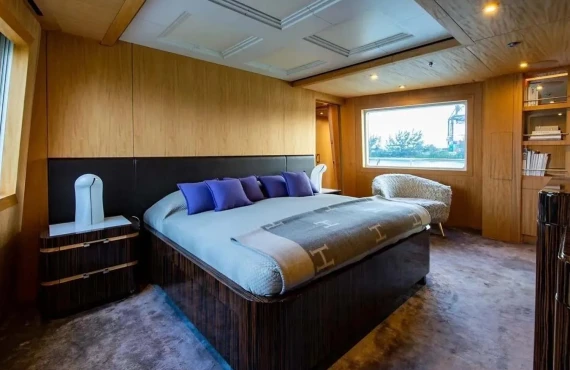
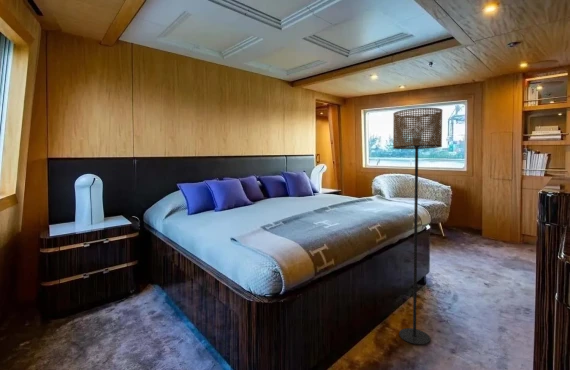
+ floor lamp [392,107,443,346]
